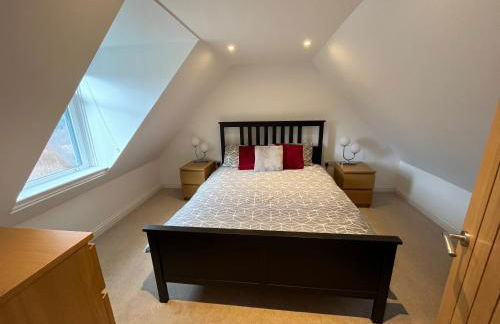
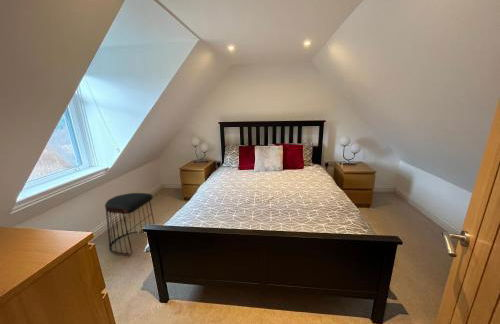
+ stool [104,192,155,256]
